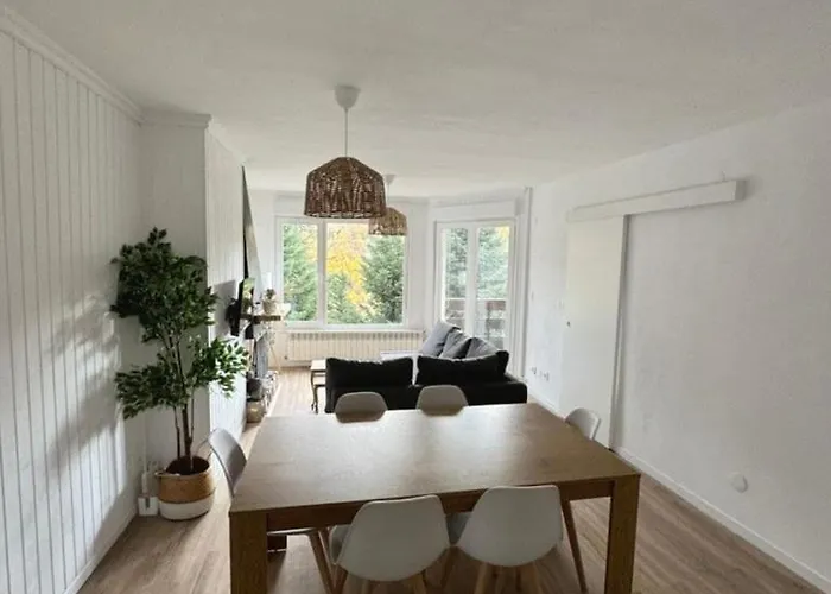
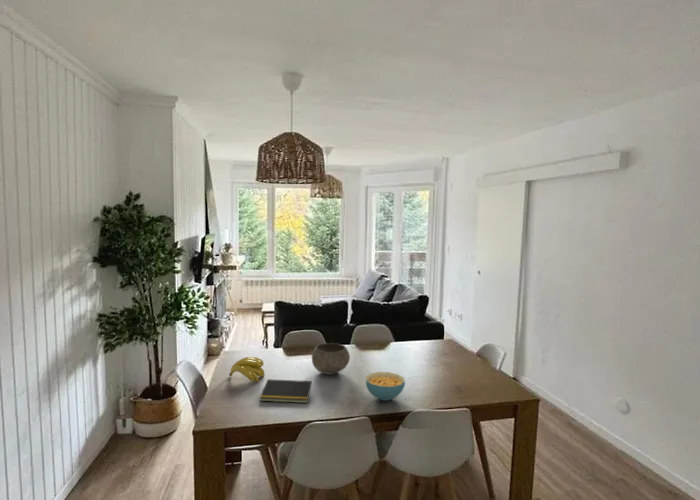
+ banana [228,356,265,383]
+ cereal bowl [364,371,406,402]
+ bowl [311,342,351,376]
+ notepad [258,378,313,404]
